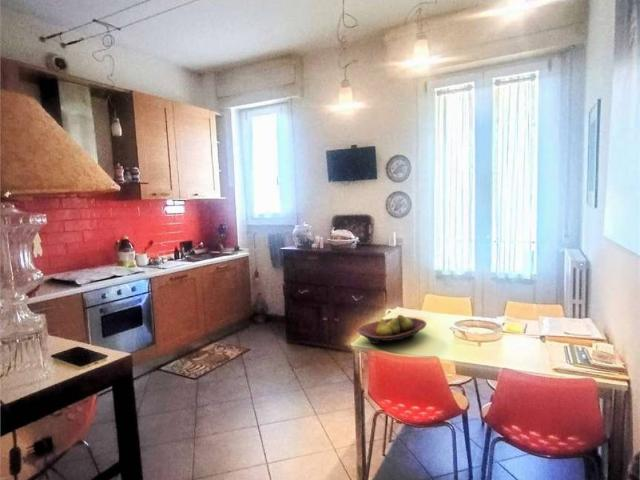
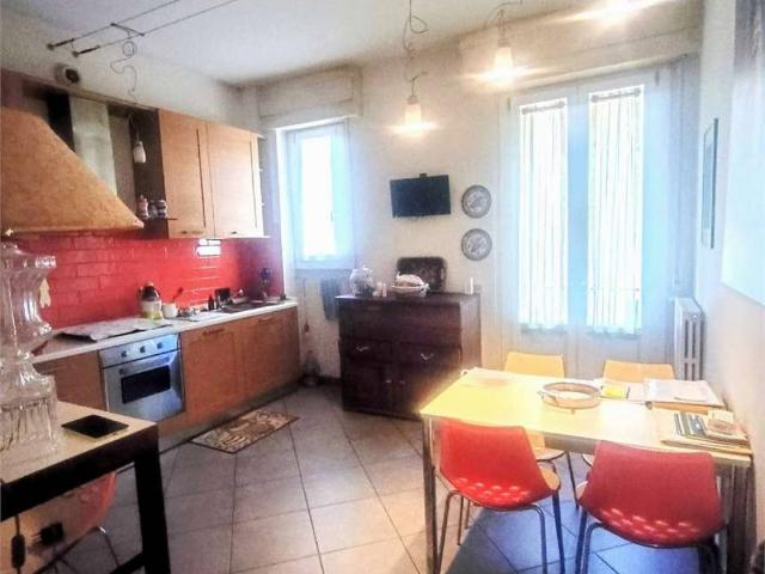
- fruit bowl [356,314,427,345]
